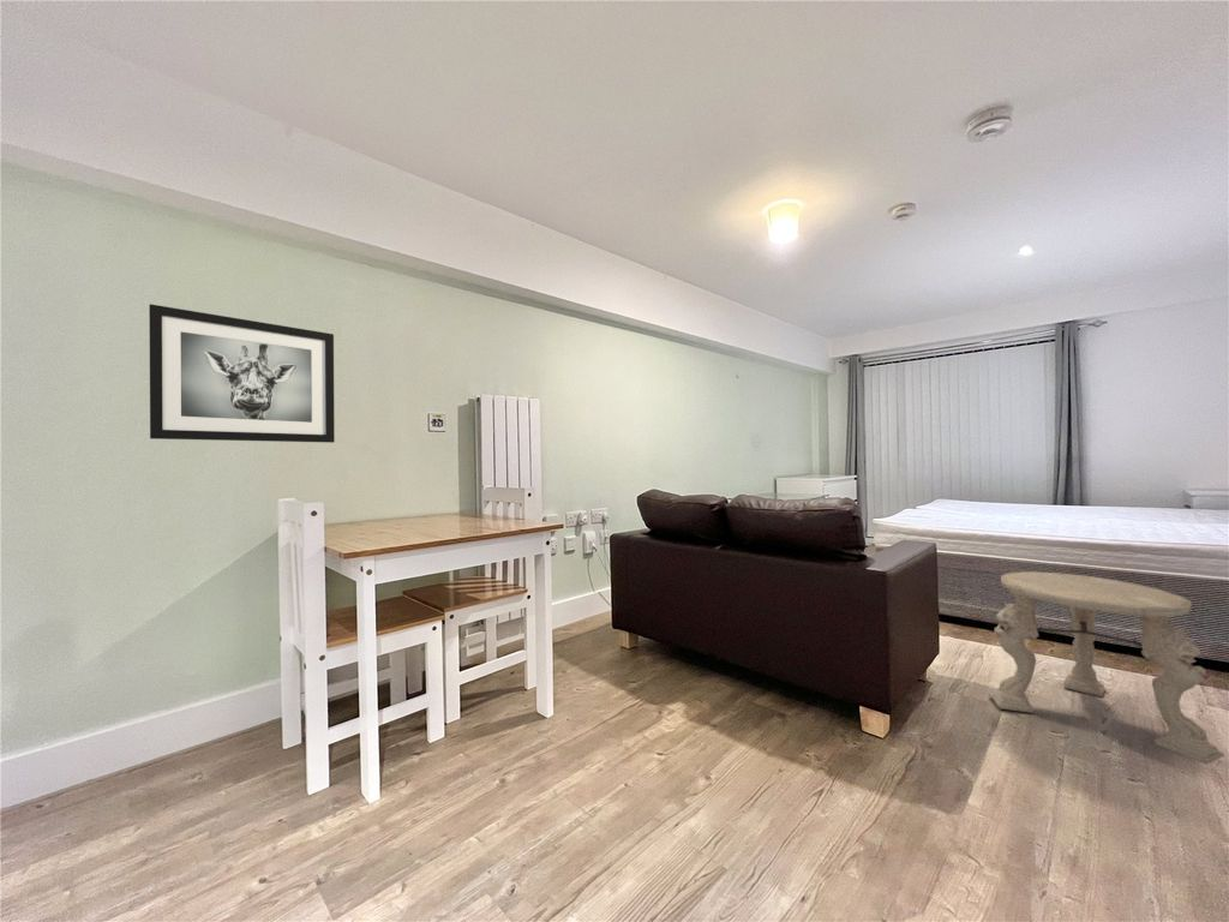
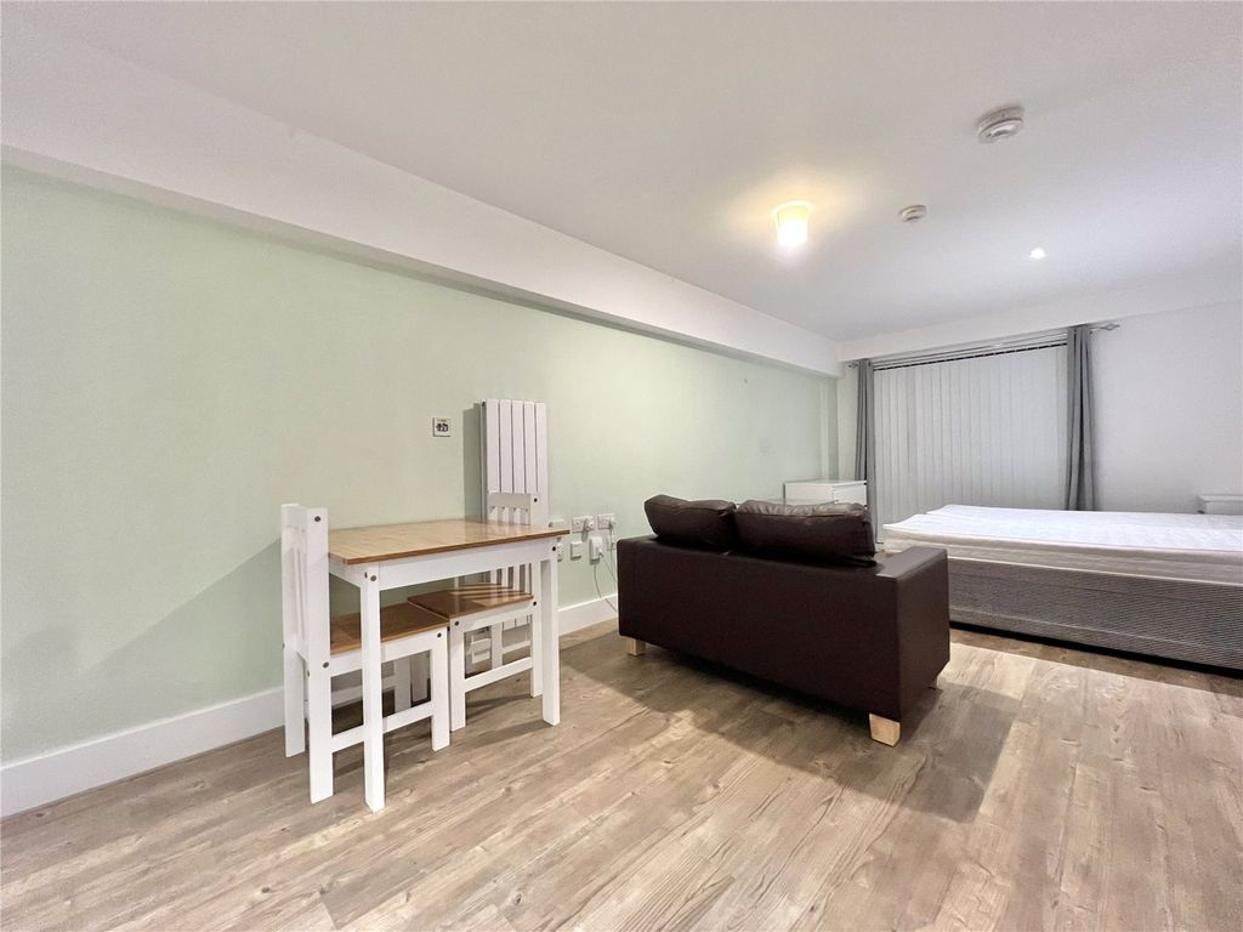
- side table [988,570,1225,766]
- wall art [148,303,336,444]
